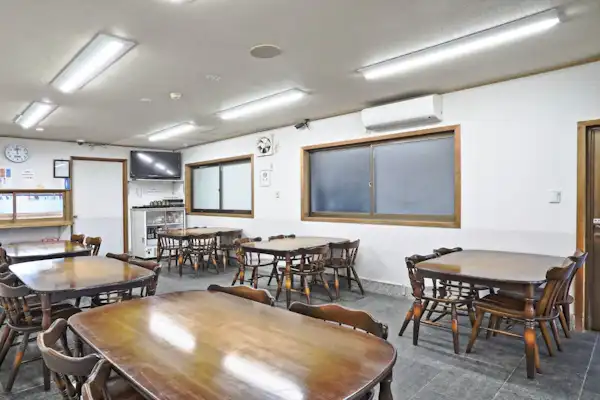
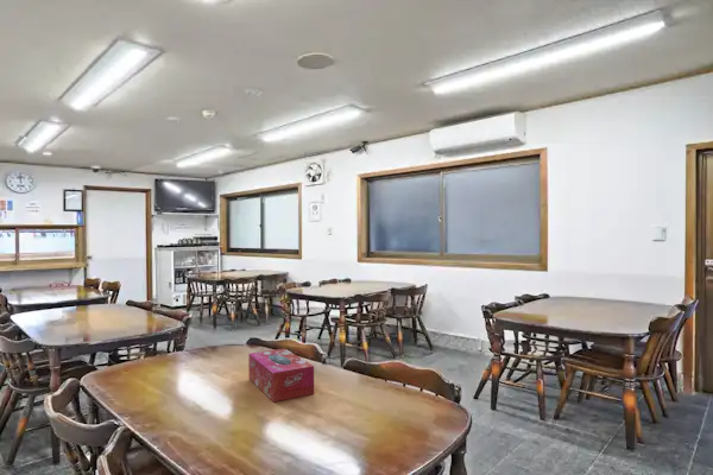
+ tissue box [247,348,315,403]
